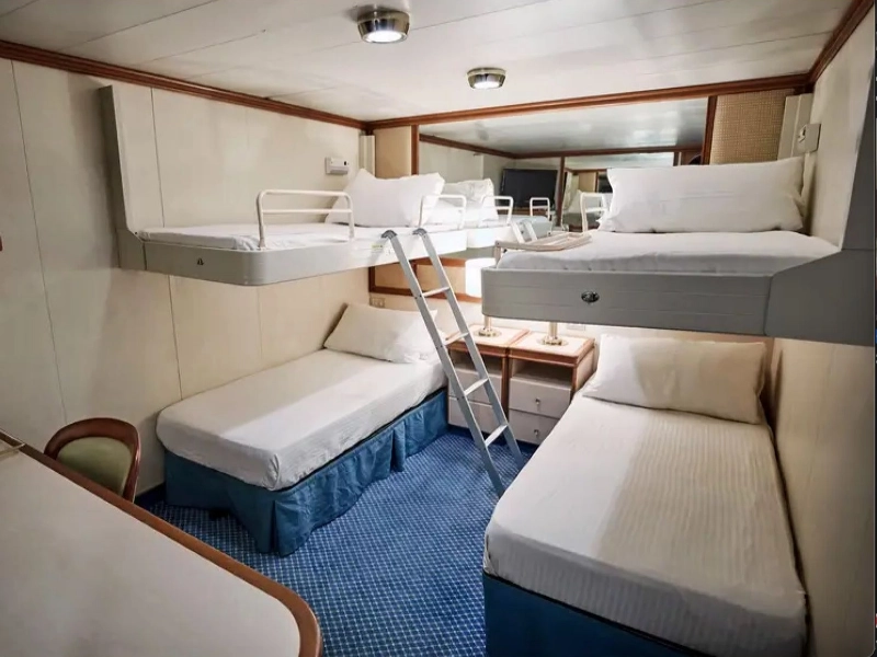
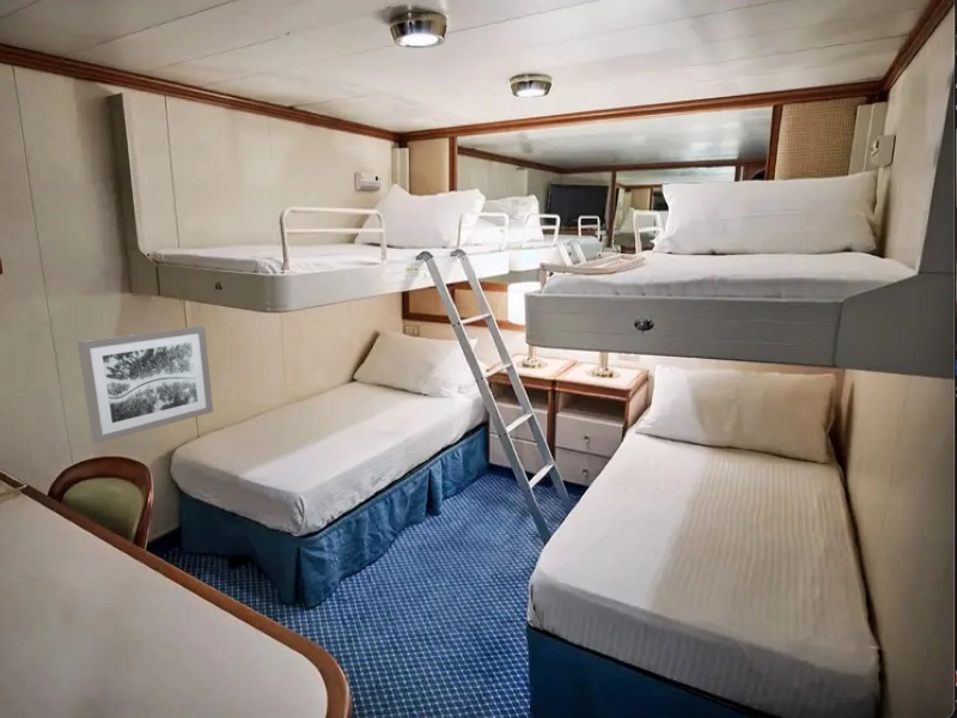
+ wall art [77,324,214,445]
